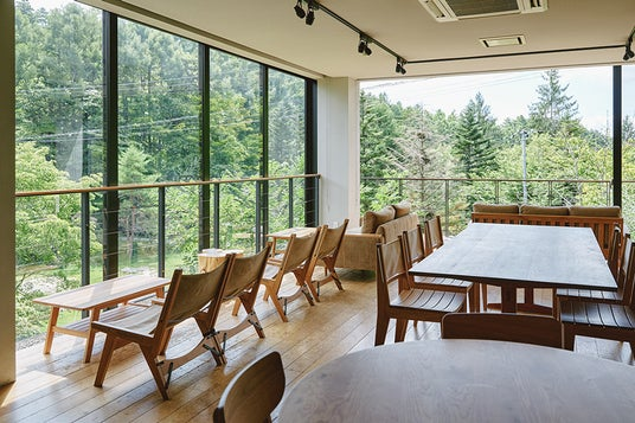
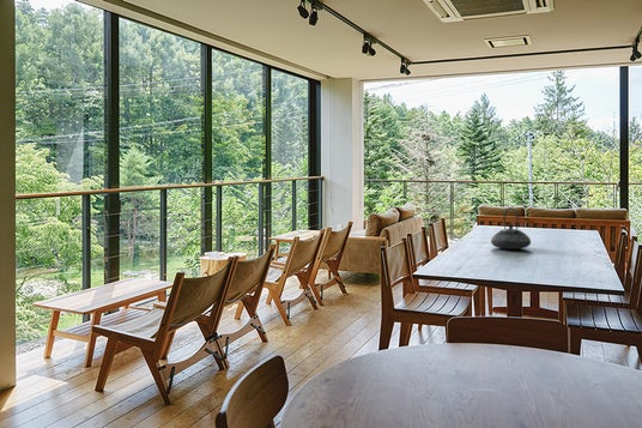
+ teapot [490,206,532,251]
